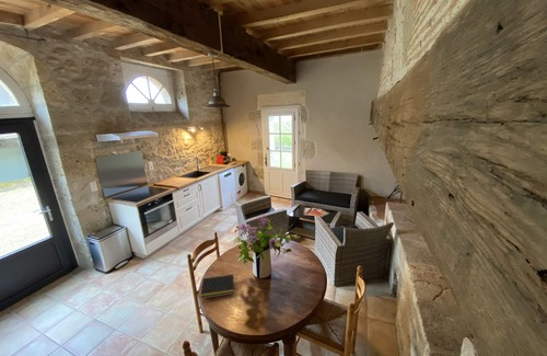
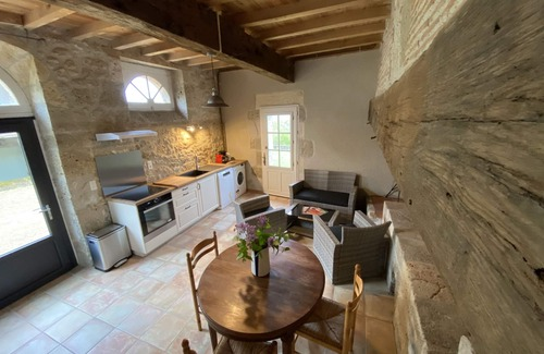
- notepad [199,274,235,300]
